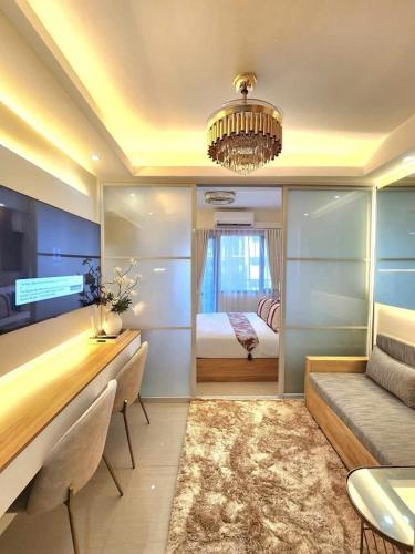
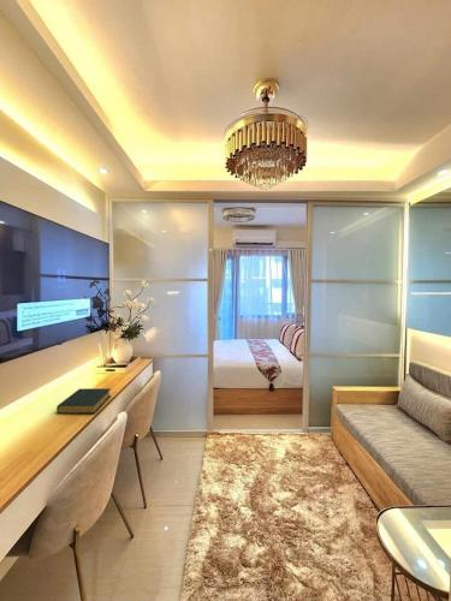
+ hardback book [55,387,112,415]
